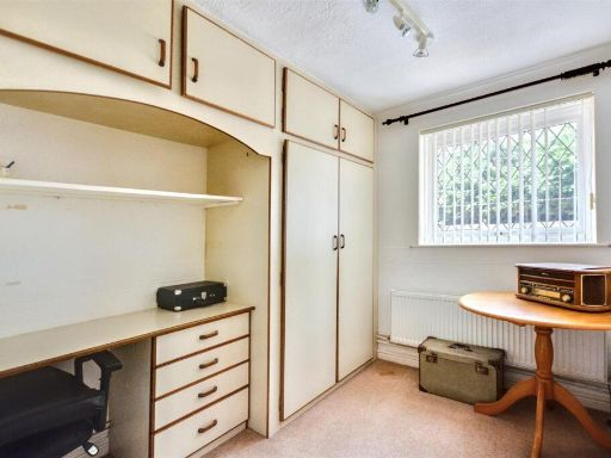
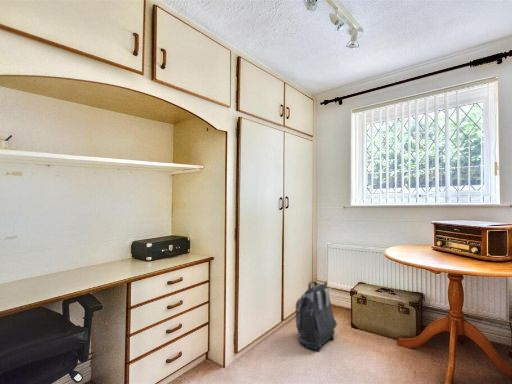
+ backpack [295,280,338,351]
